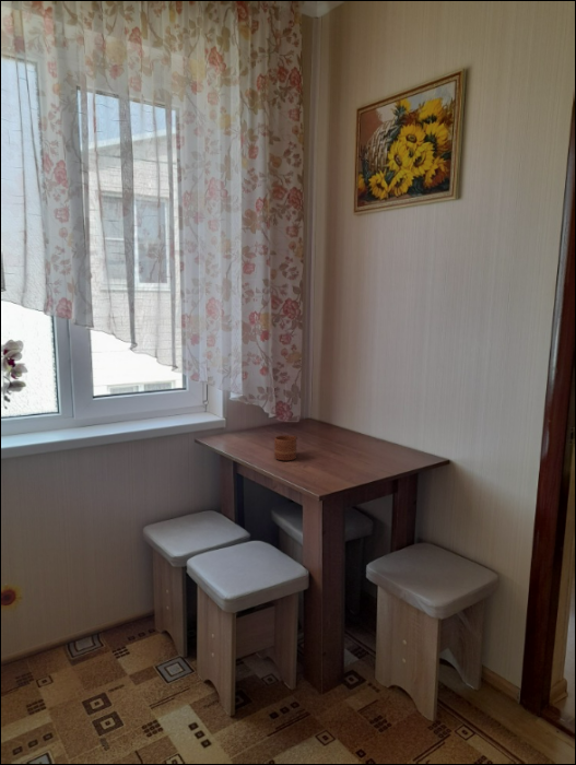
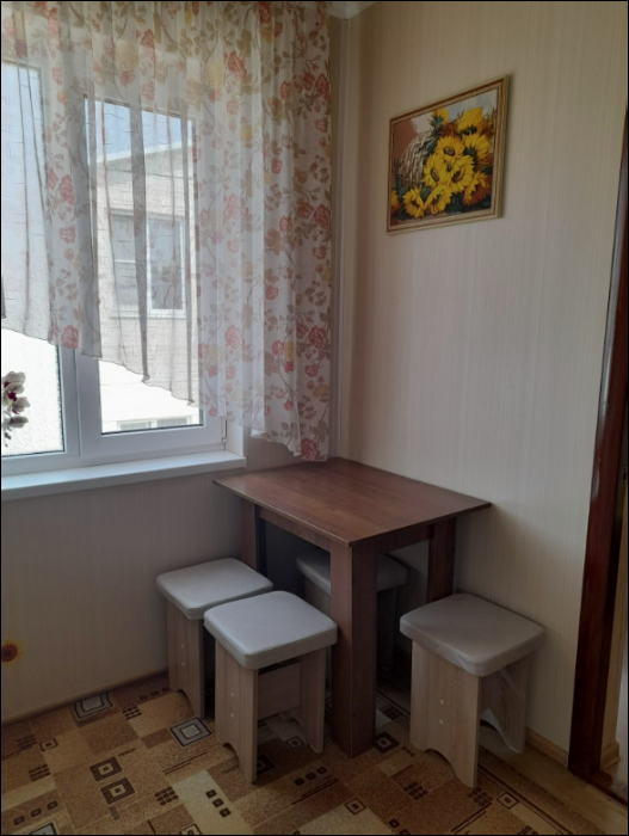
- mug [273,434,298,461]
